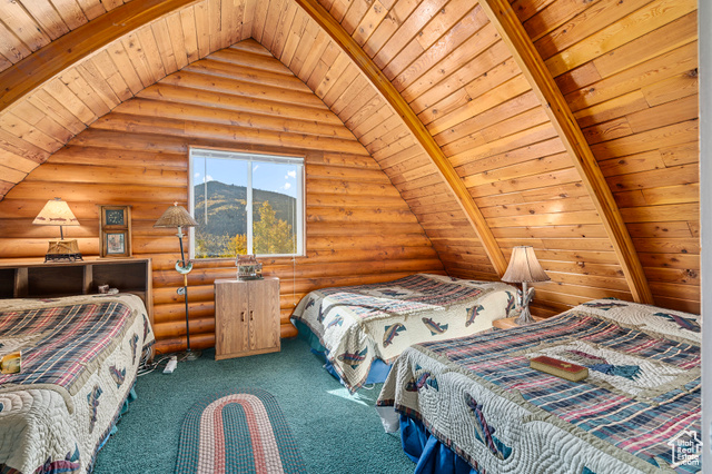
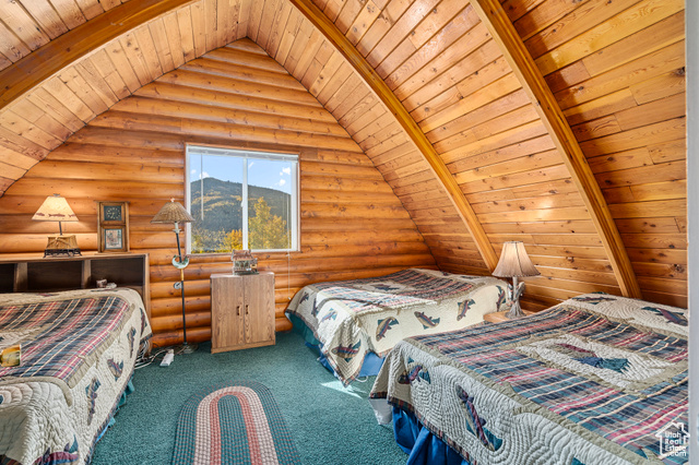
- hardcover book [528,354,590,383]
